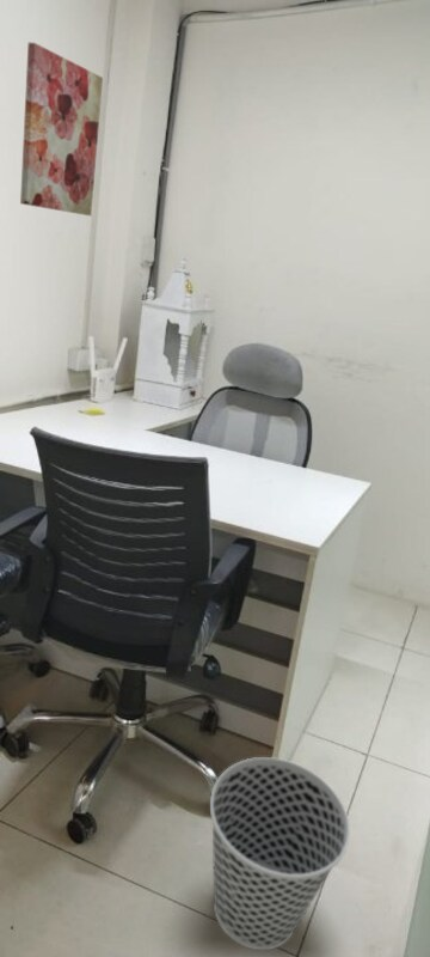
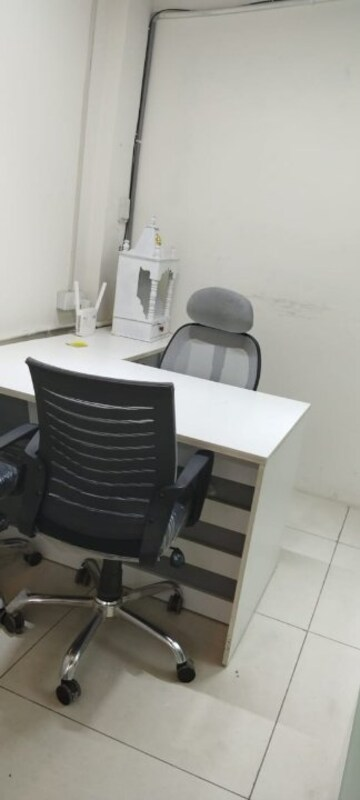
- wall art [19,42,104,217]
- wastebasket [209,756,351,951]
